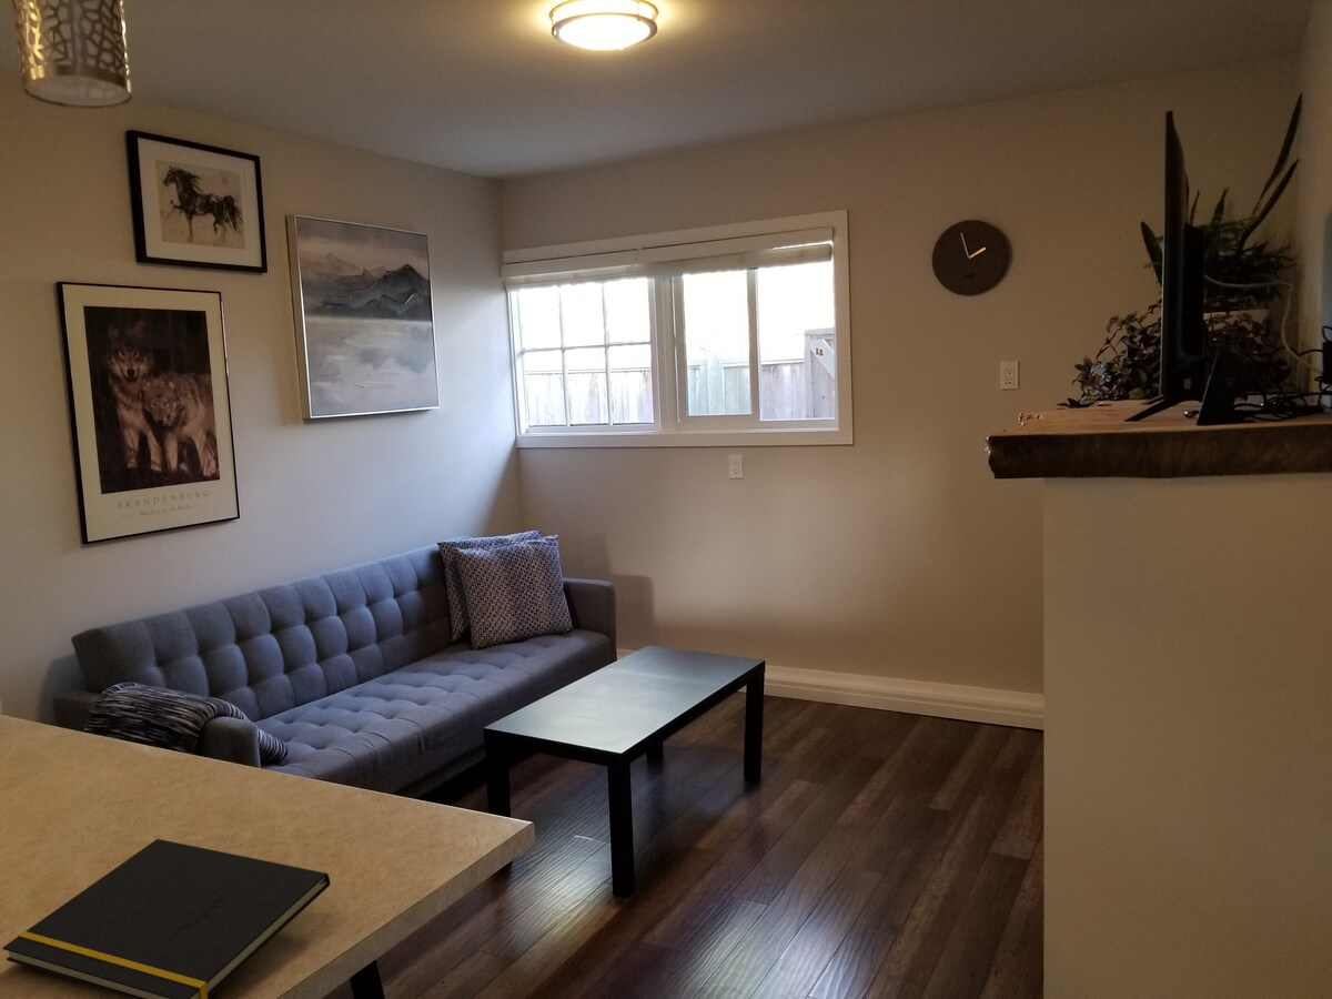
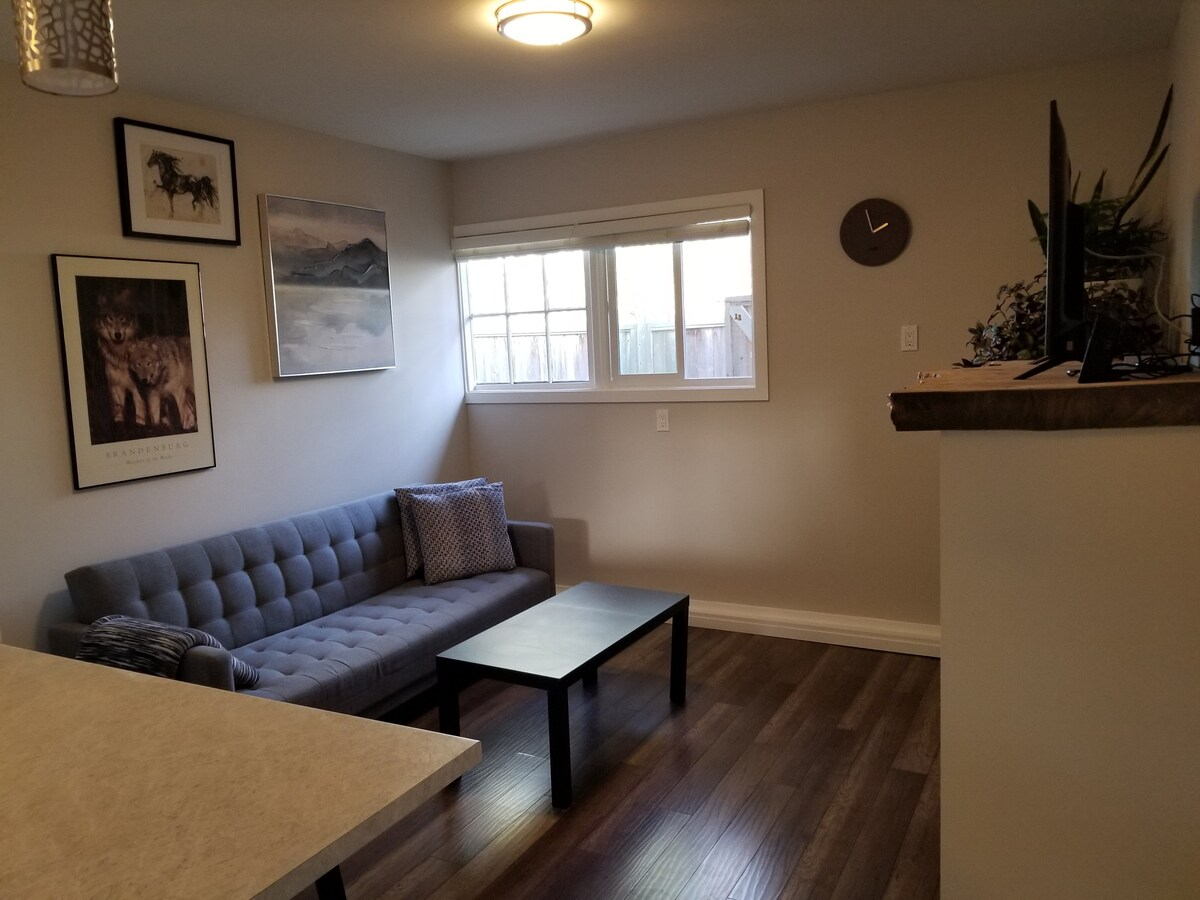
- notepad [1,838,331,999]
